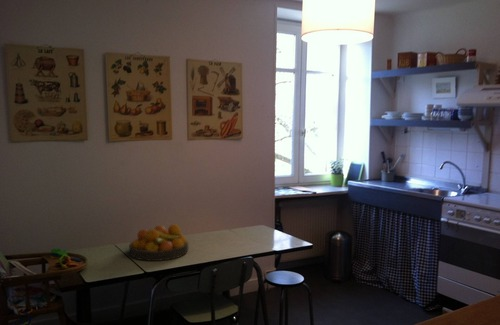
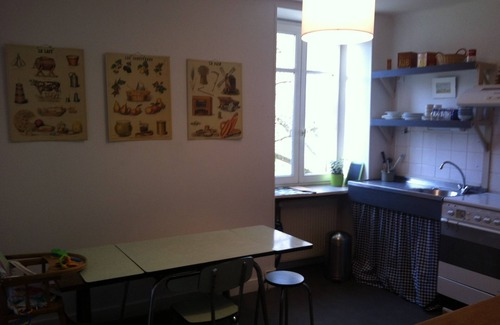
- fruit bowl [128,223,189,262]
